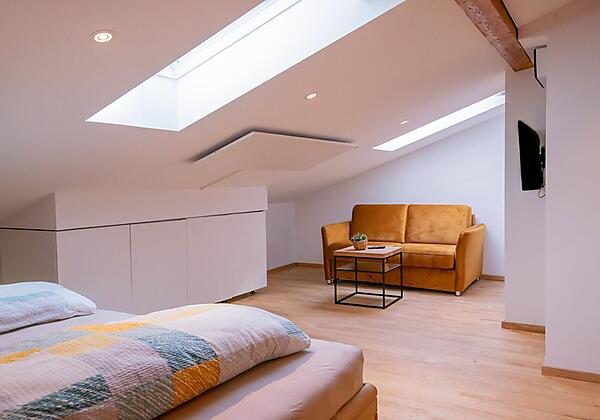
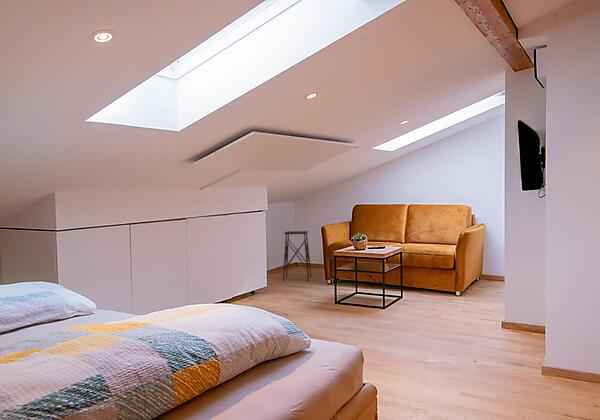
+ side table [282,230,312,282]
